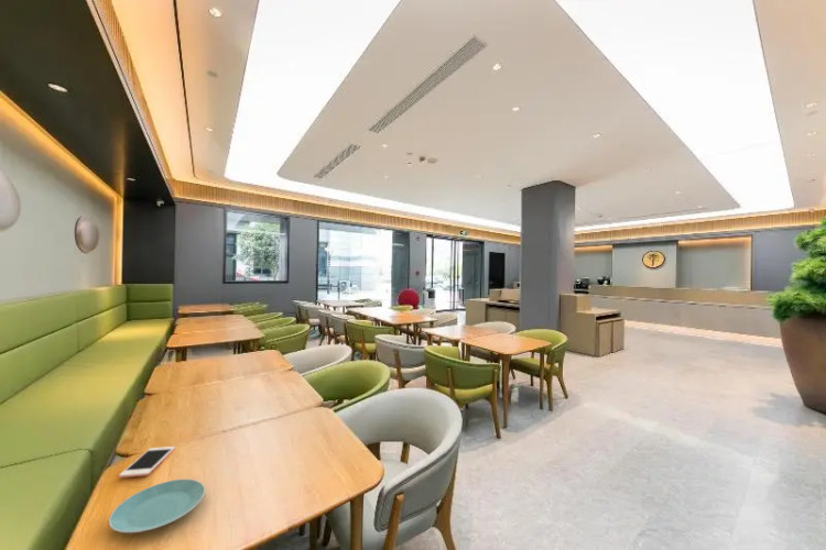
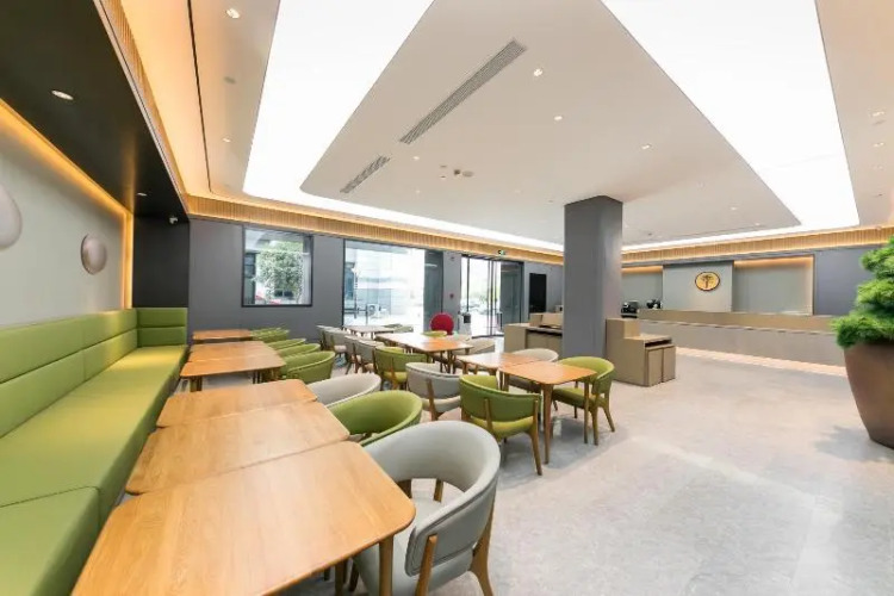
- cell phone [118,446,176,479]
- plate [108,479,206,535]
